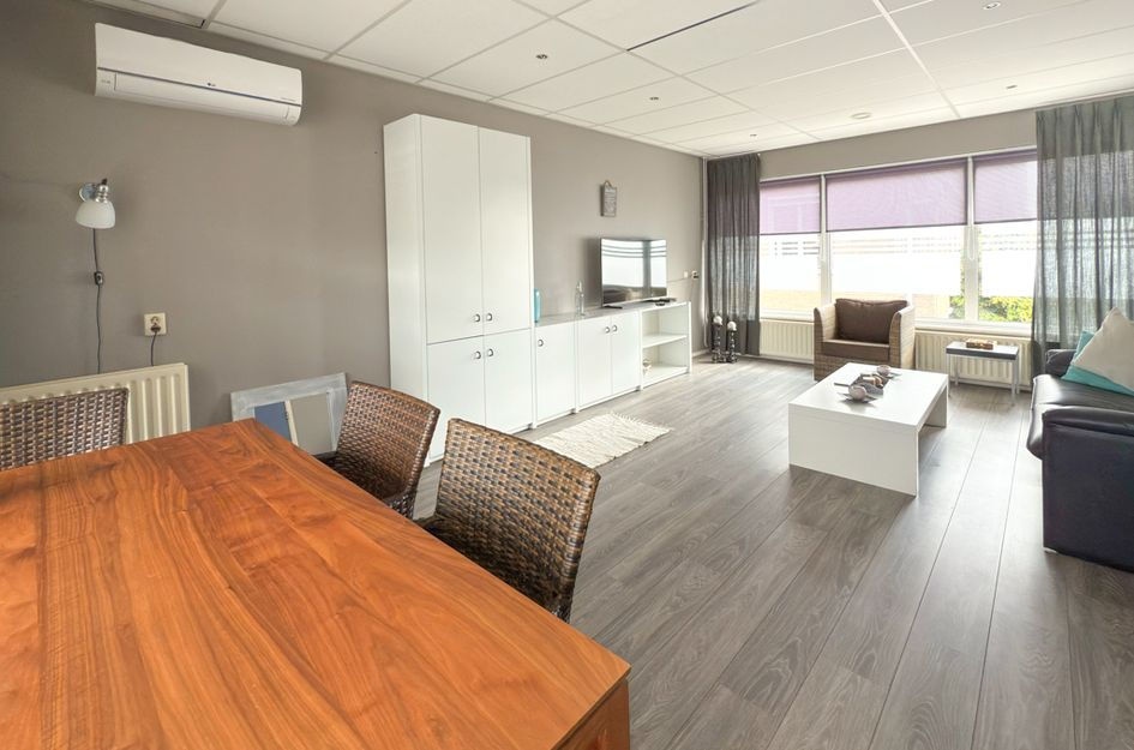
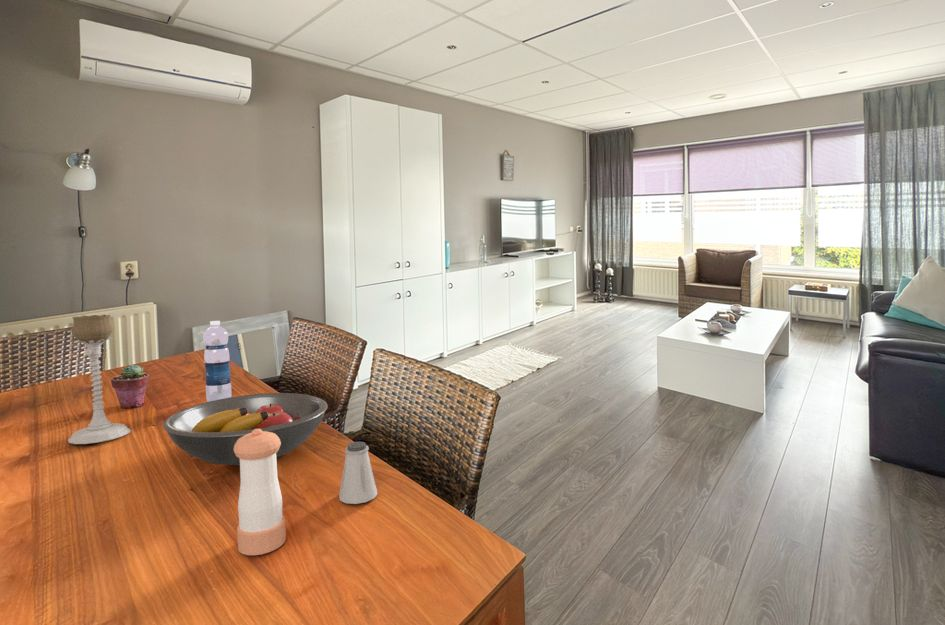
+ pepper shaker [233,429,287,556]
+ saltshaker [338,441,379,505]
+ candle holder [67,314,132,445]
+ fruit bowl [162,392,329,466]
+ potted succulent [110,364,150,409]
+ water bottle [202,320,233,402]
